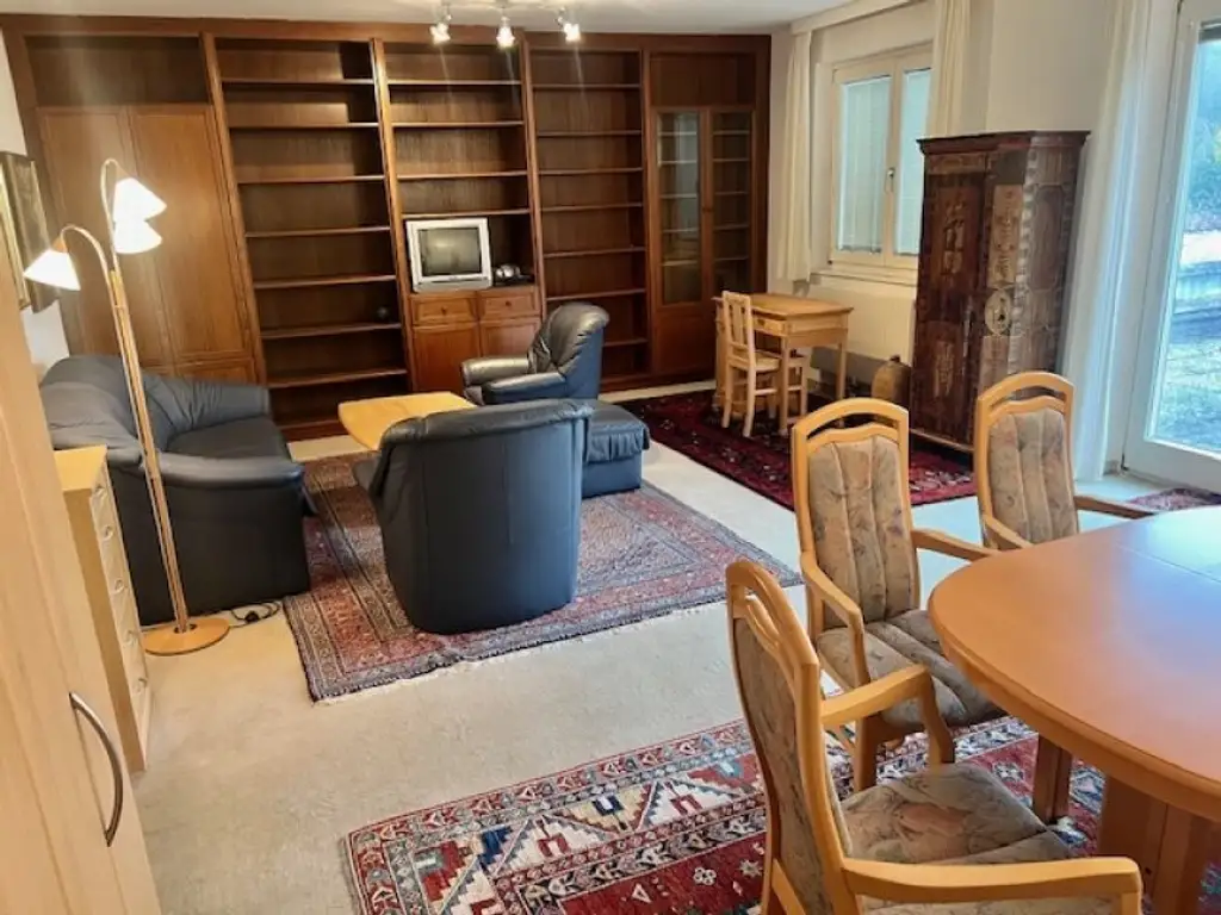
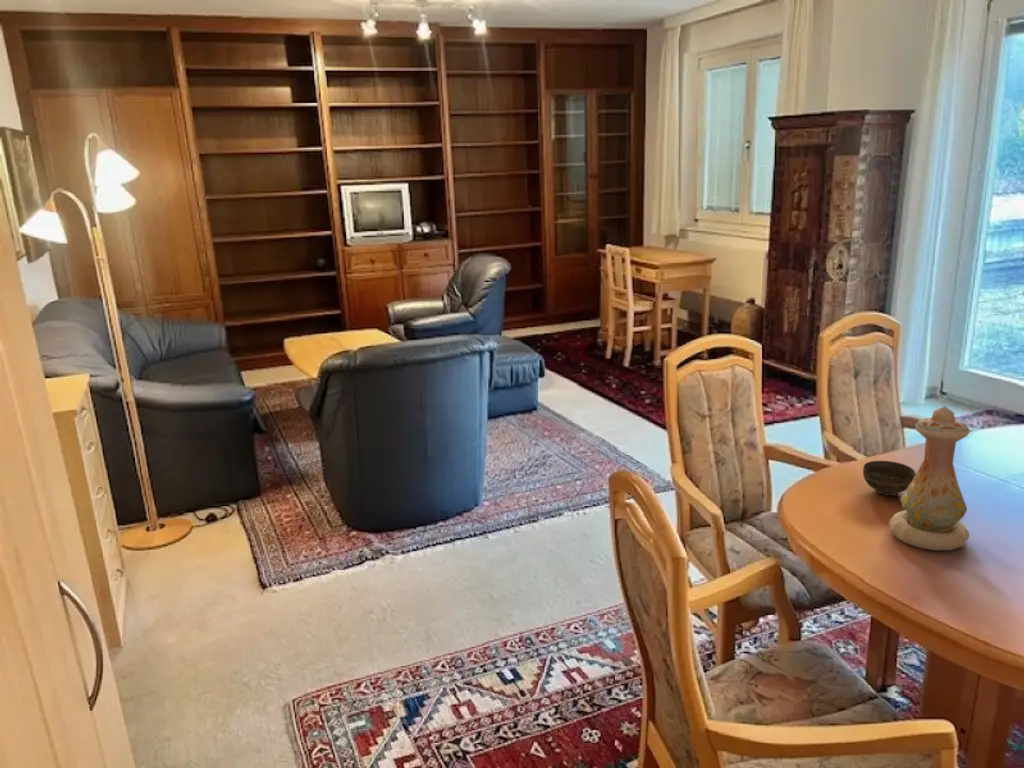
+ cup [862,460,917,497]
+ vase [888,405,971,551]
